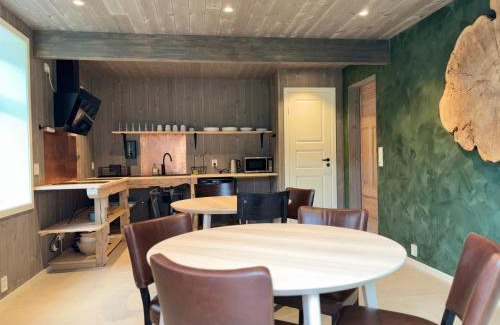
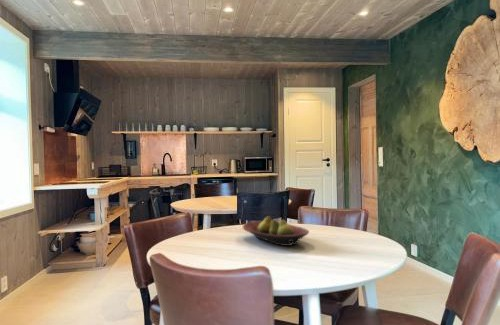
+ fruit bowl [242,215,310,247]
